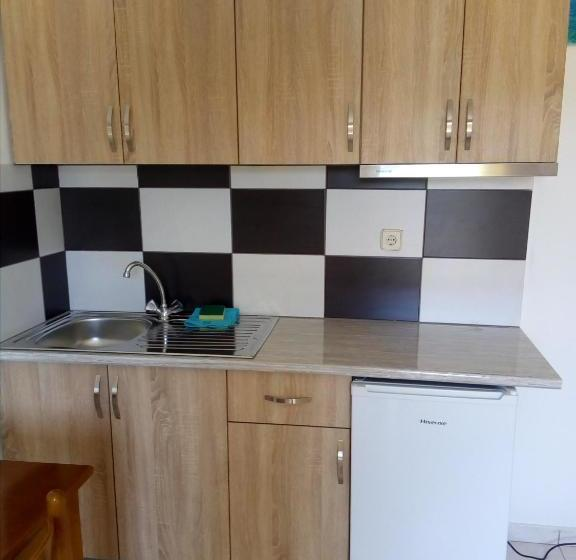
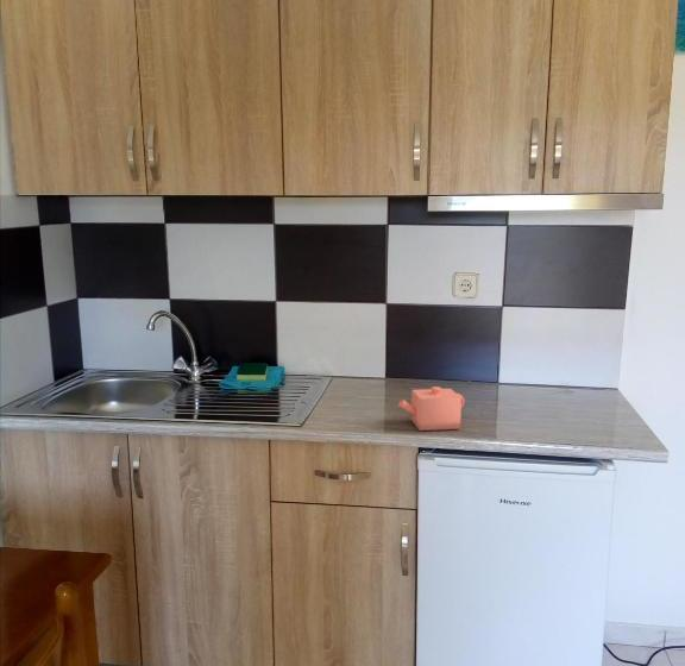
+ teapot [397,385,466,432]
